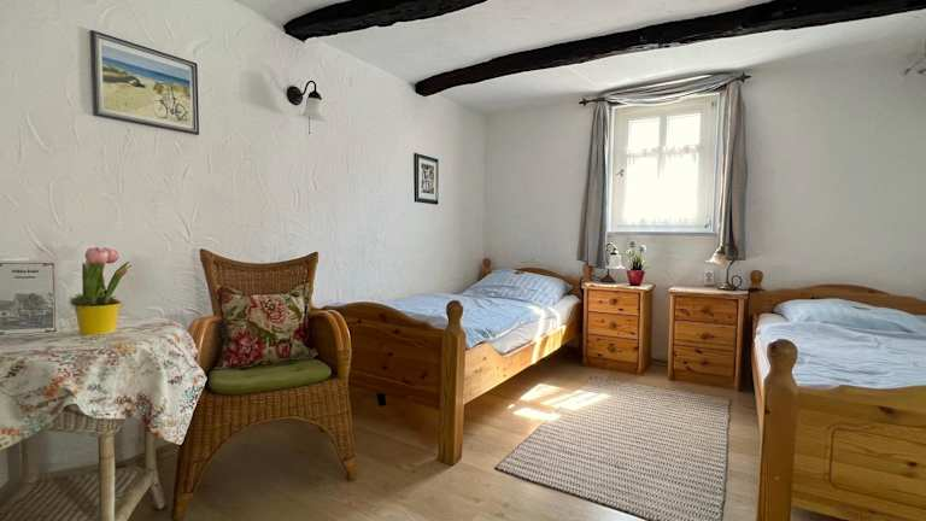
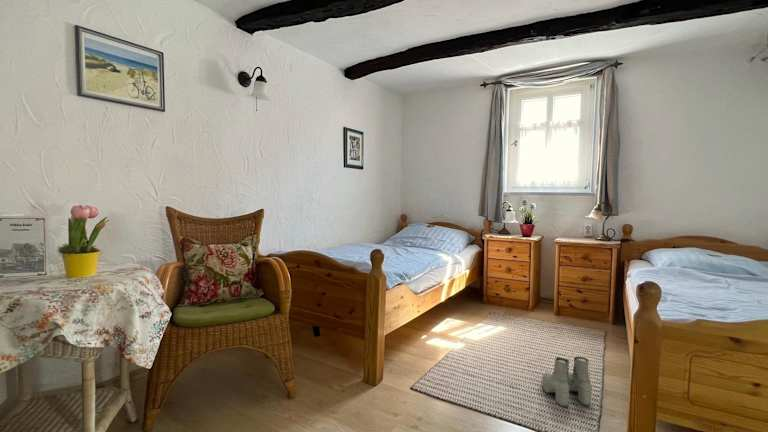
+ boots [541,355,593,408]
